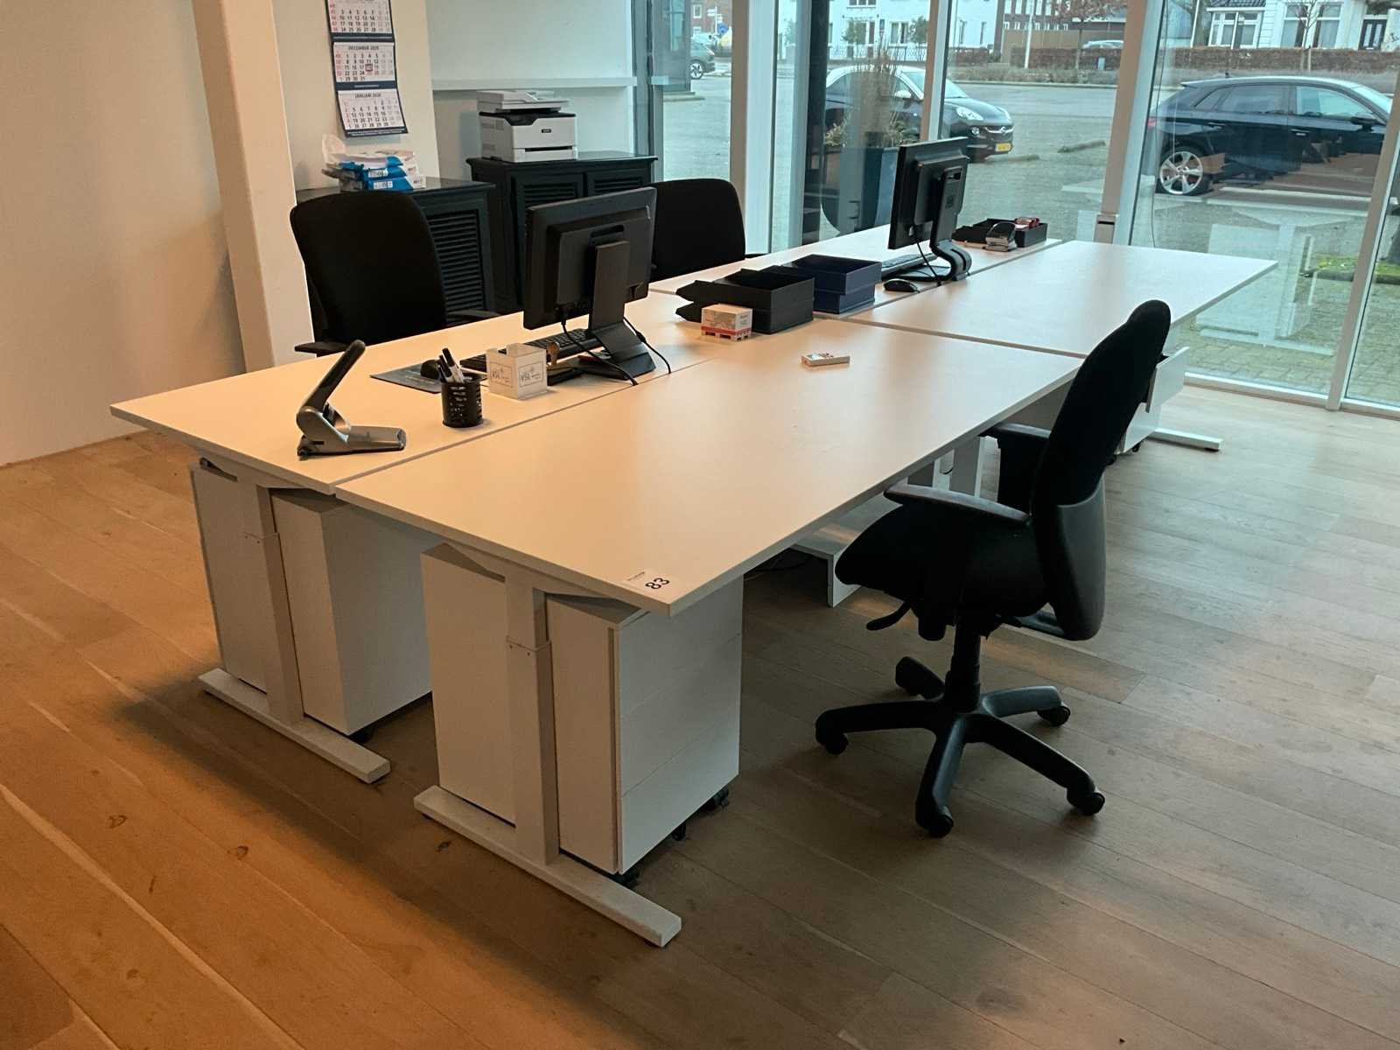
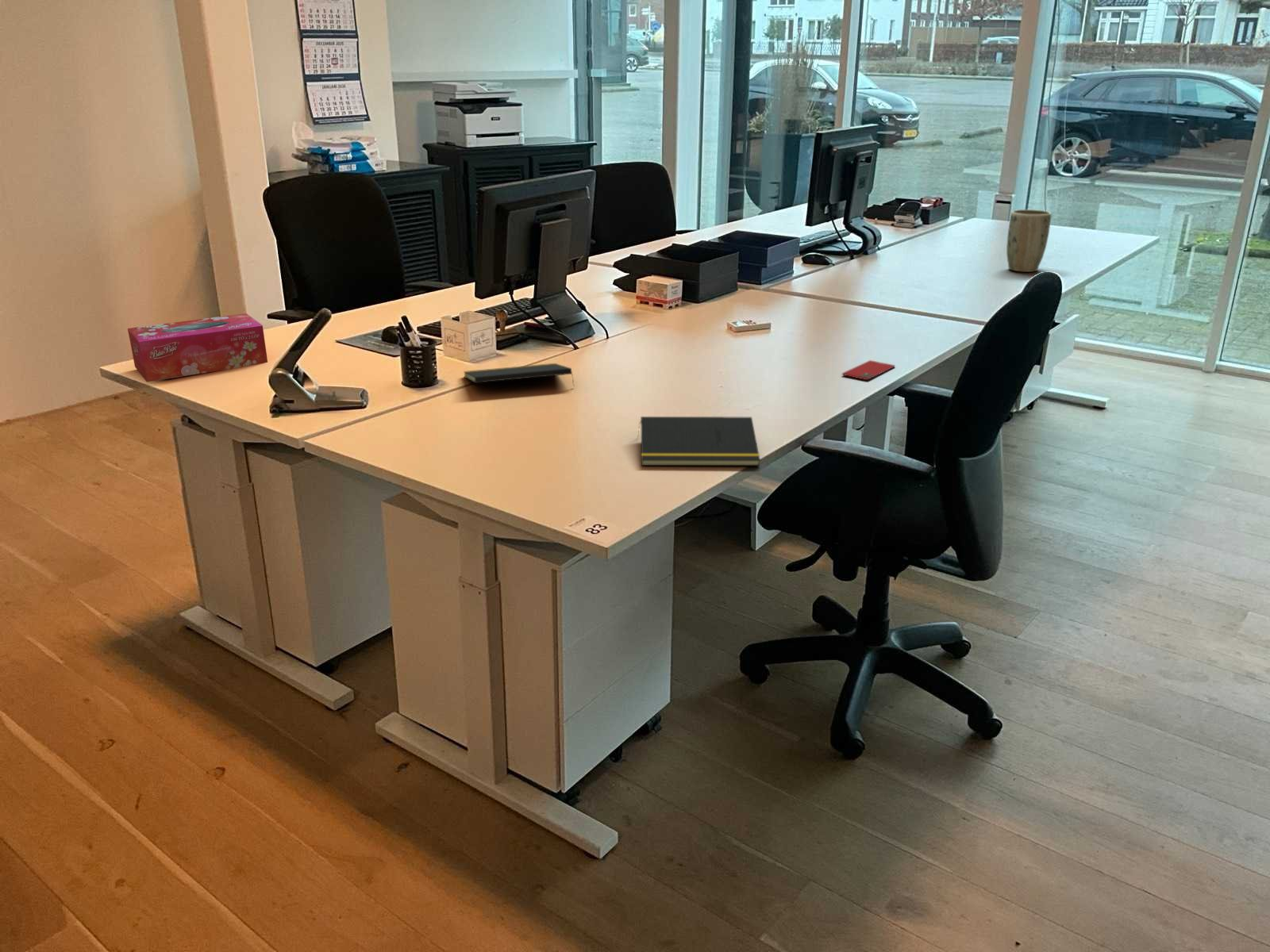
+ tissue box [127,313,268,382]
+ notepad [463,363,575,387]
+ plant pot [1006,209,1052,273]
+ notepad [637,416,760,466]
+ smartphone [841,359,896,381]
